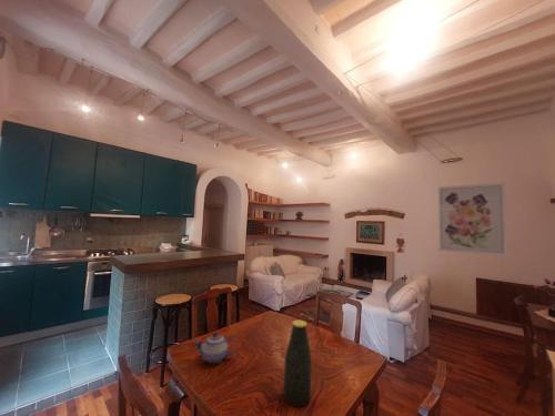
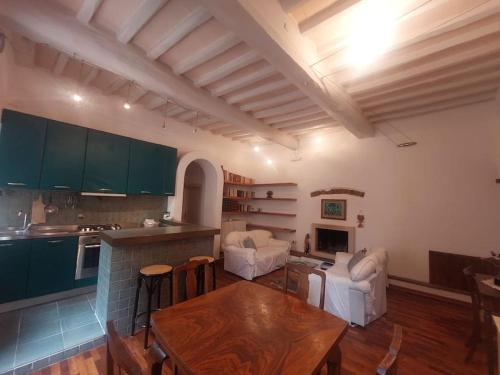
- bottle [282,319,313,408]
- wall art [437,182,508,257]
- teapot [193,332,238,365]
